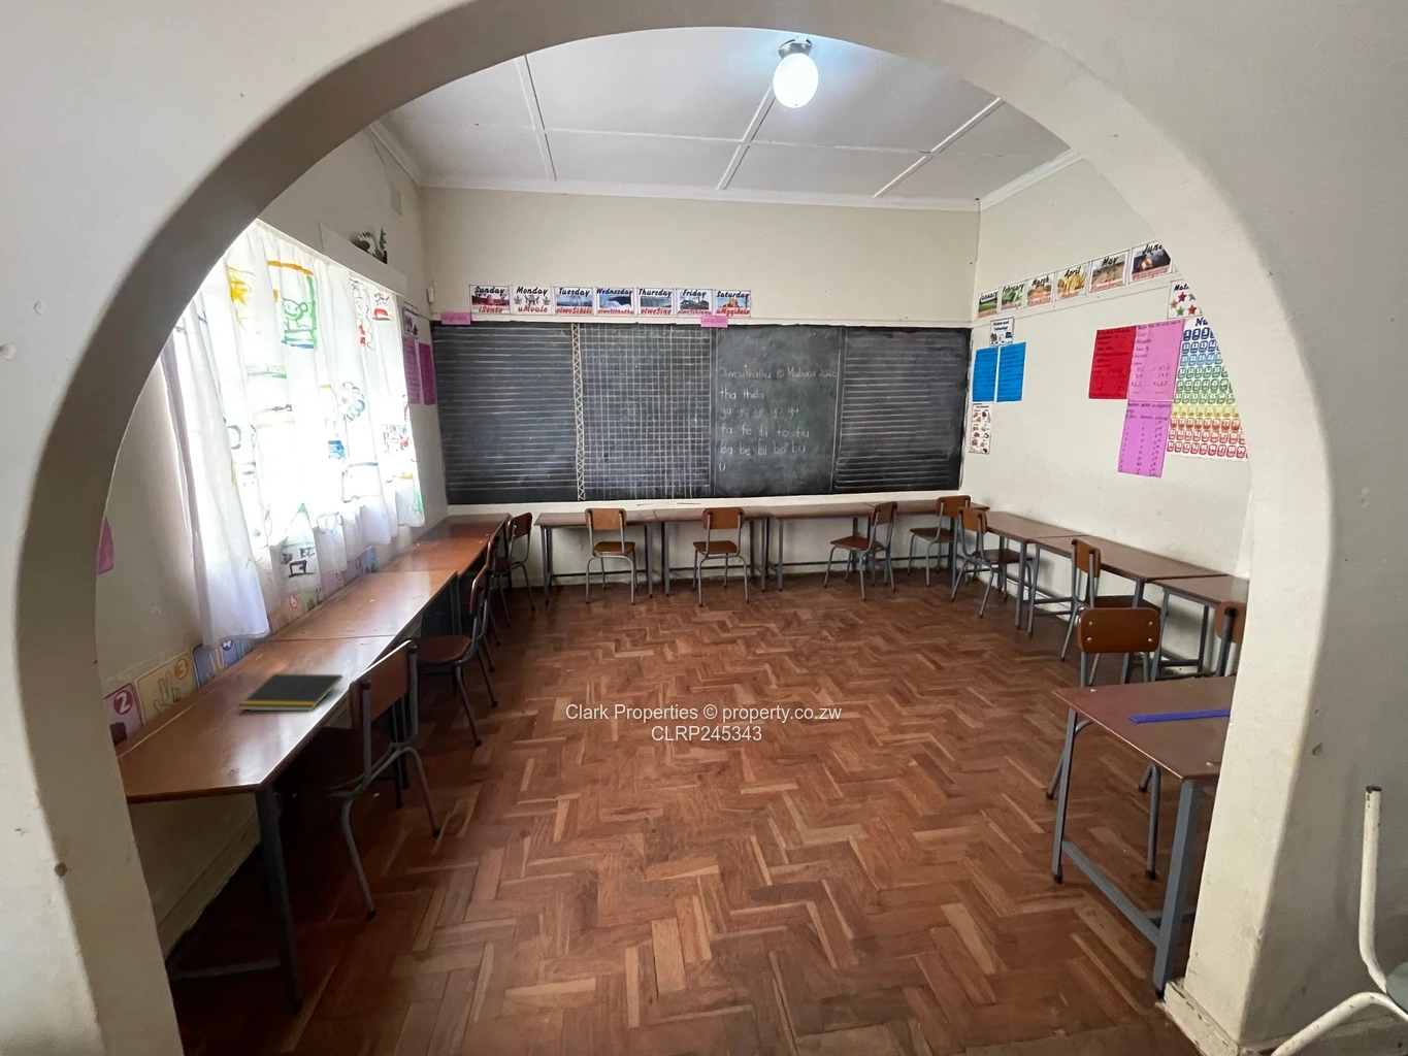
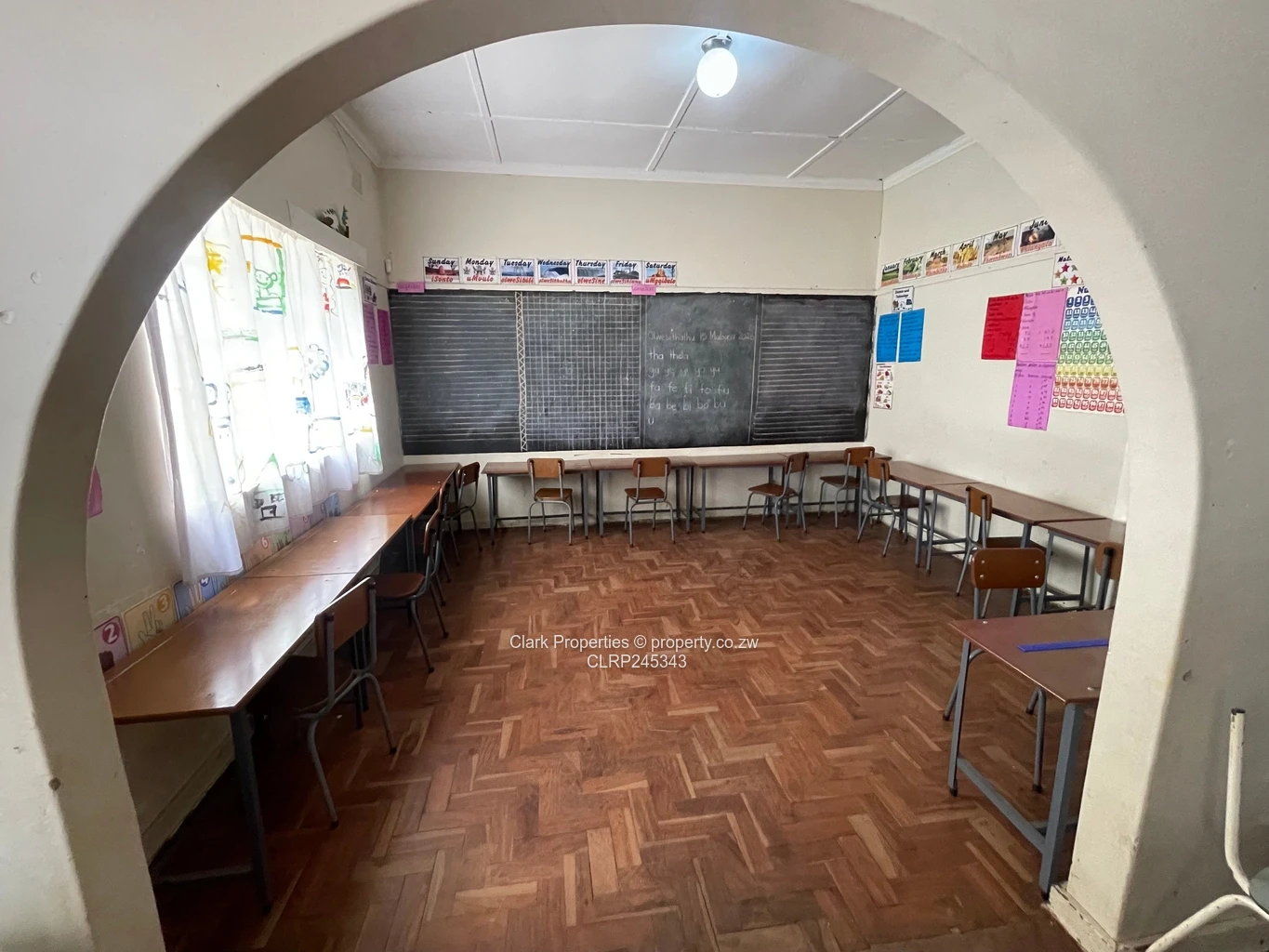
- notepad [237,672,344,711]
